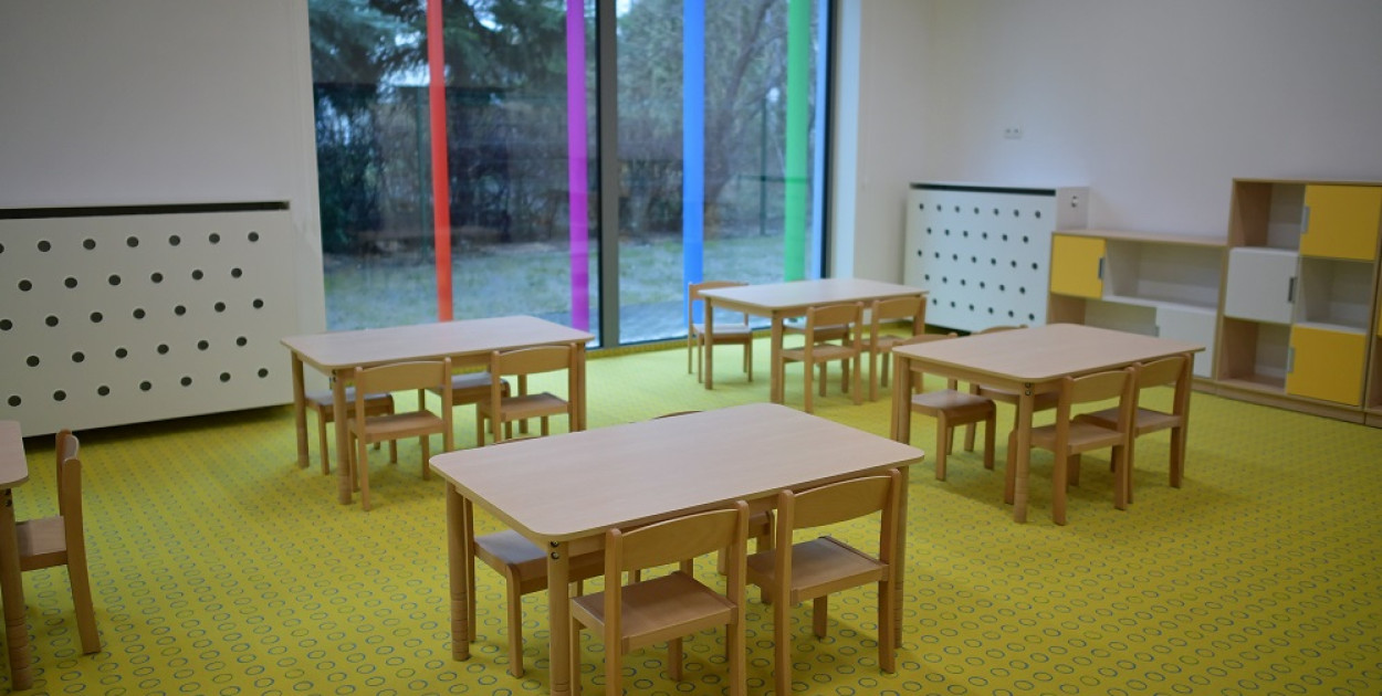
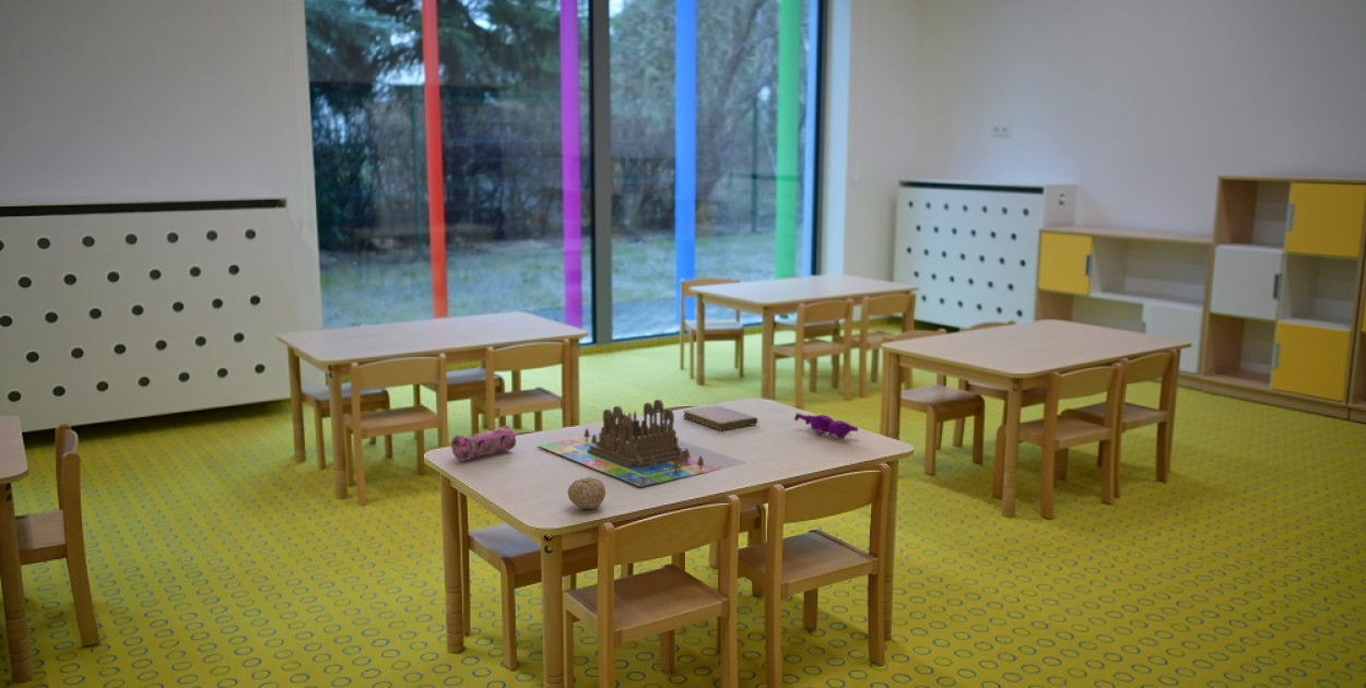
+ notebook [682,404,758,431]
+ board game [537,399,722,488]
+ pencil case [450,424,518,462]
+ fruit [567,476,607,510]
+ toy bear [793,412,859,440]
